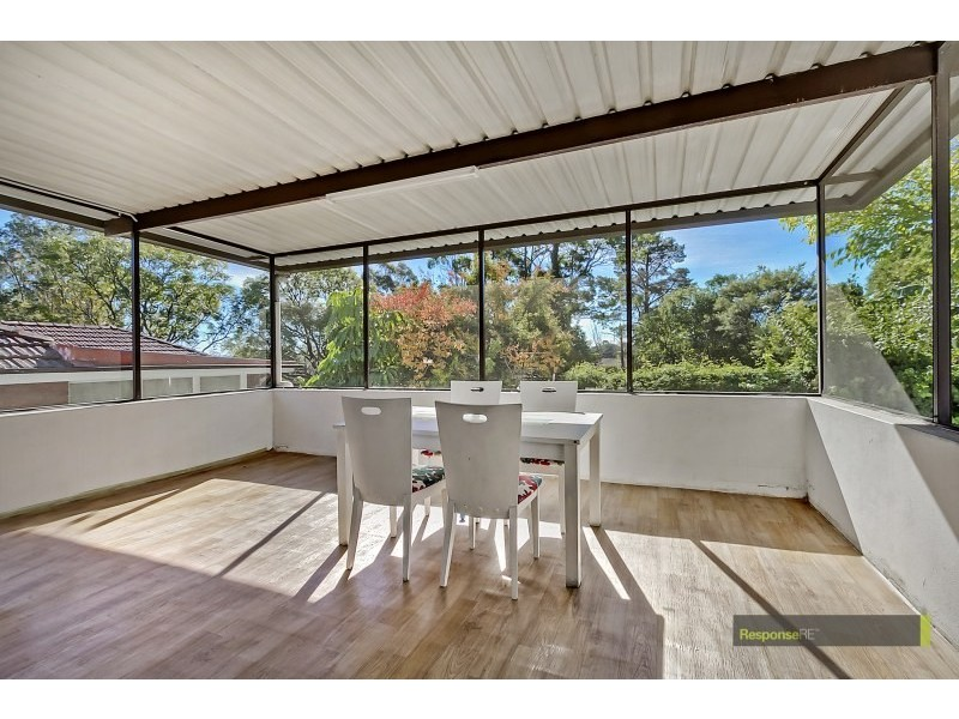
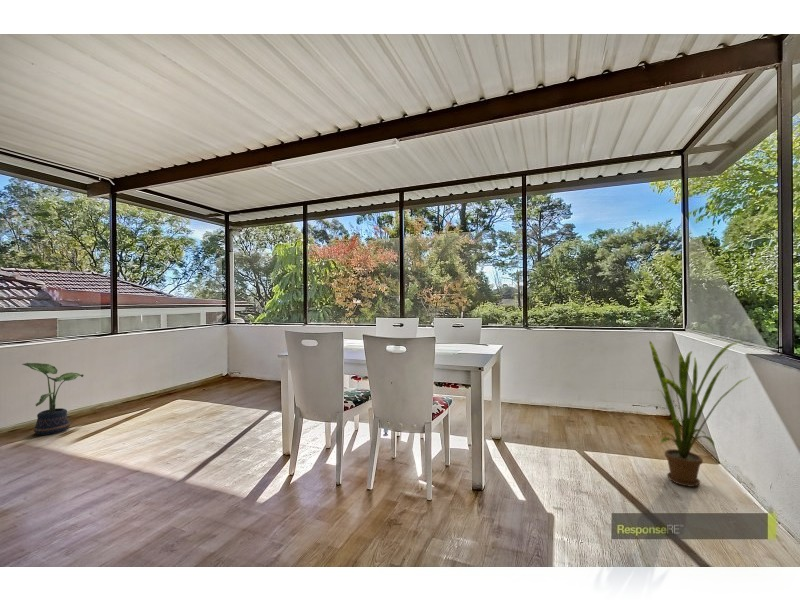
+ potted plant [21,362,85,436]
+ house plant [648,340,753,488]
